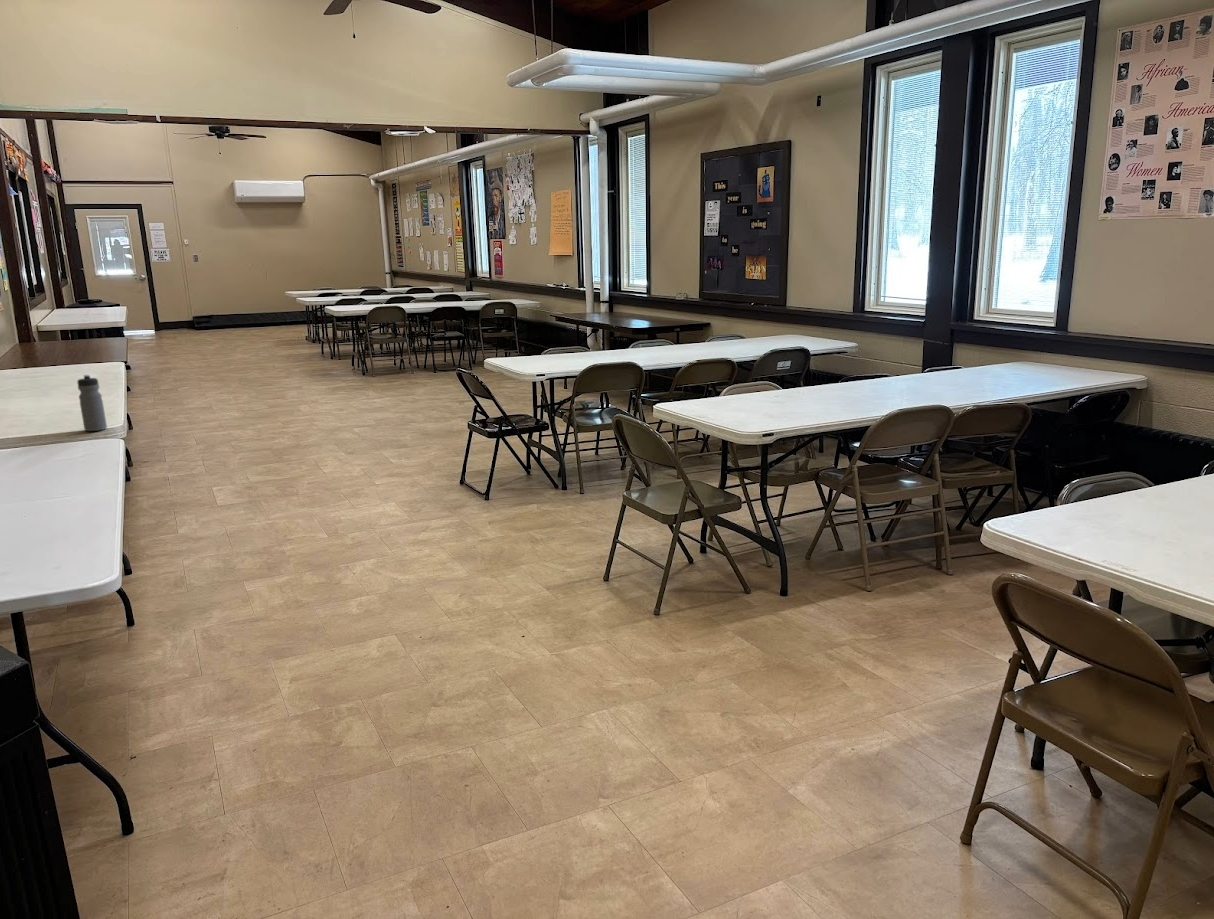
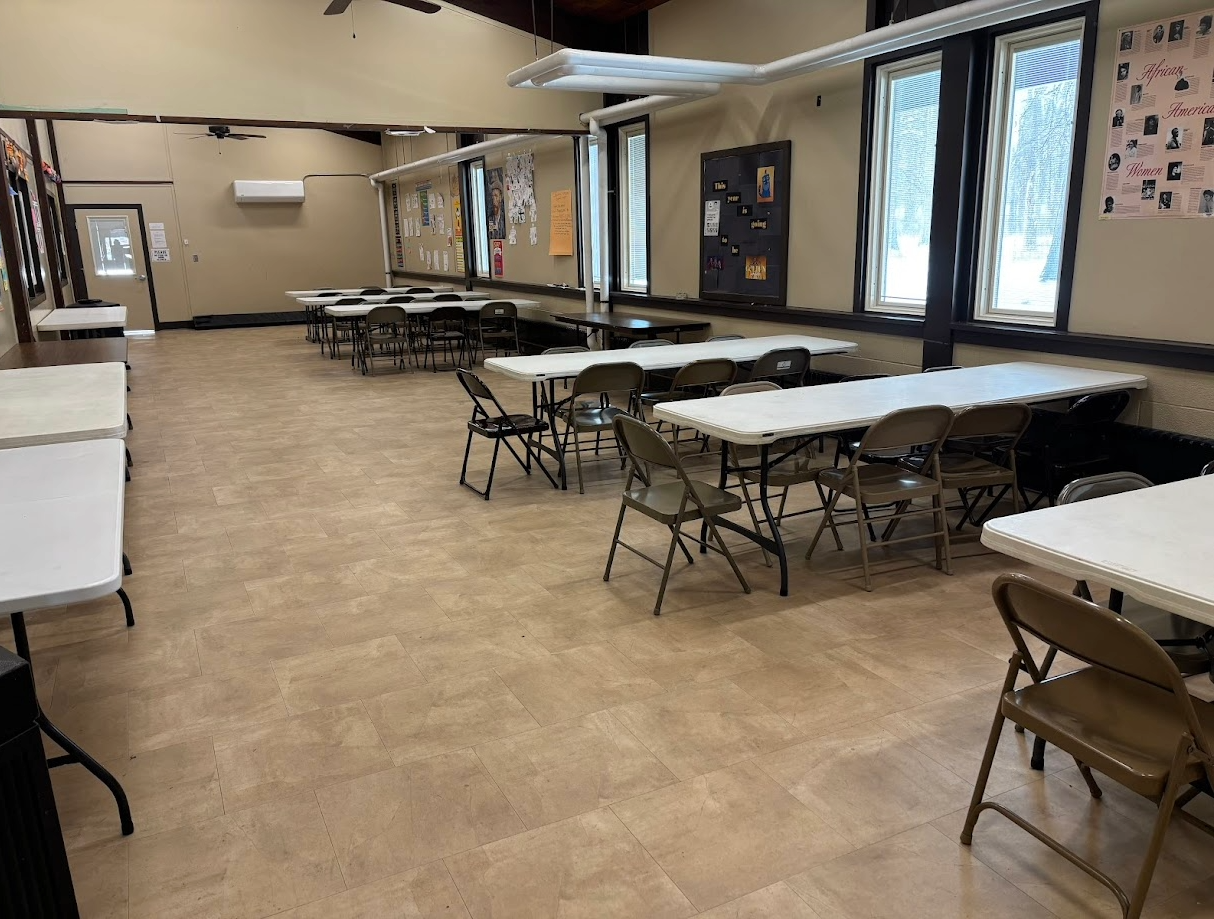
- water bottle [76,374,108,432]
